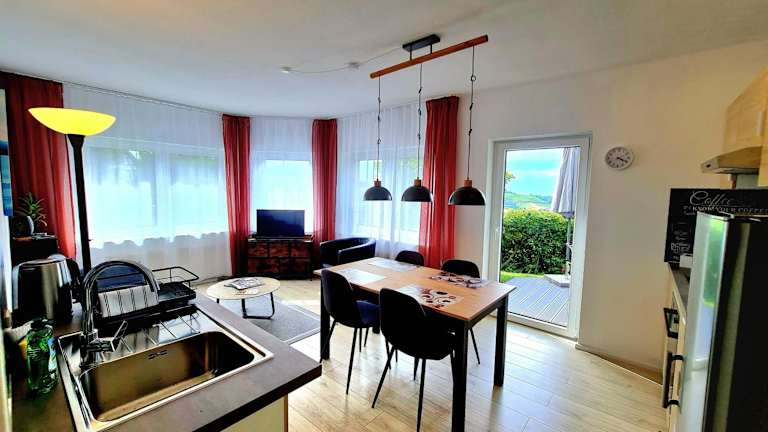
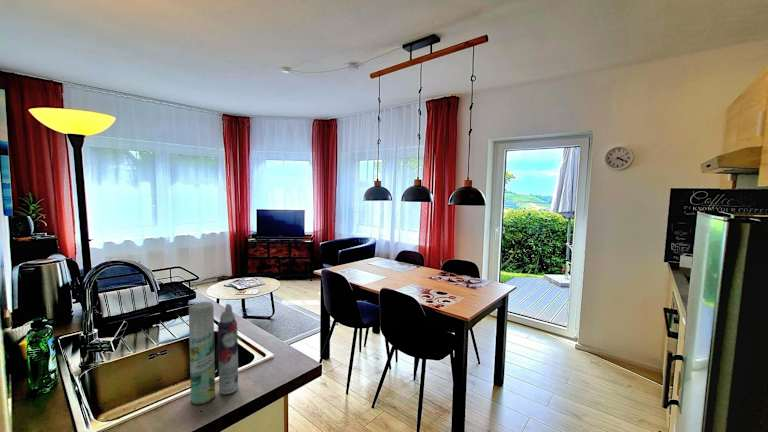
+ aerosol can [188,301,239,406]
